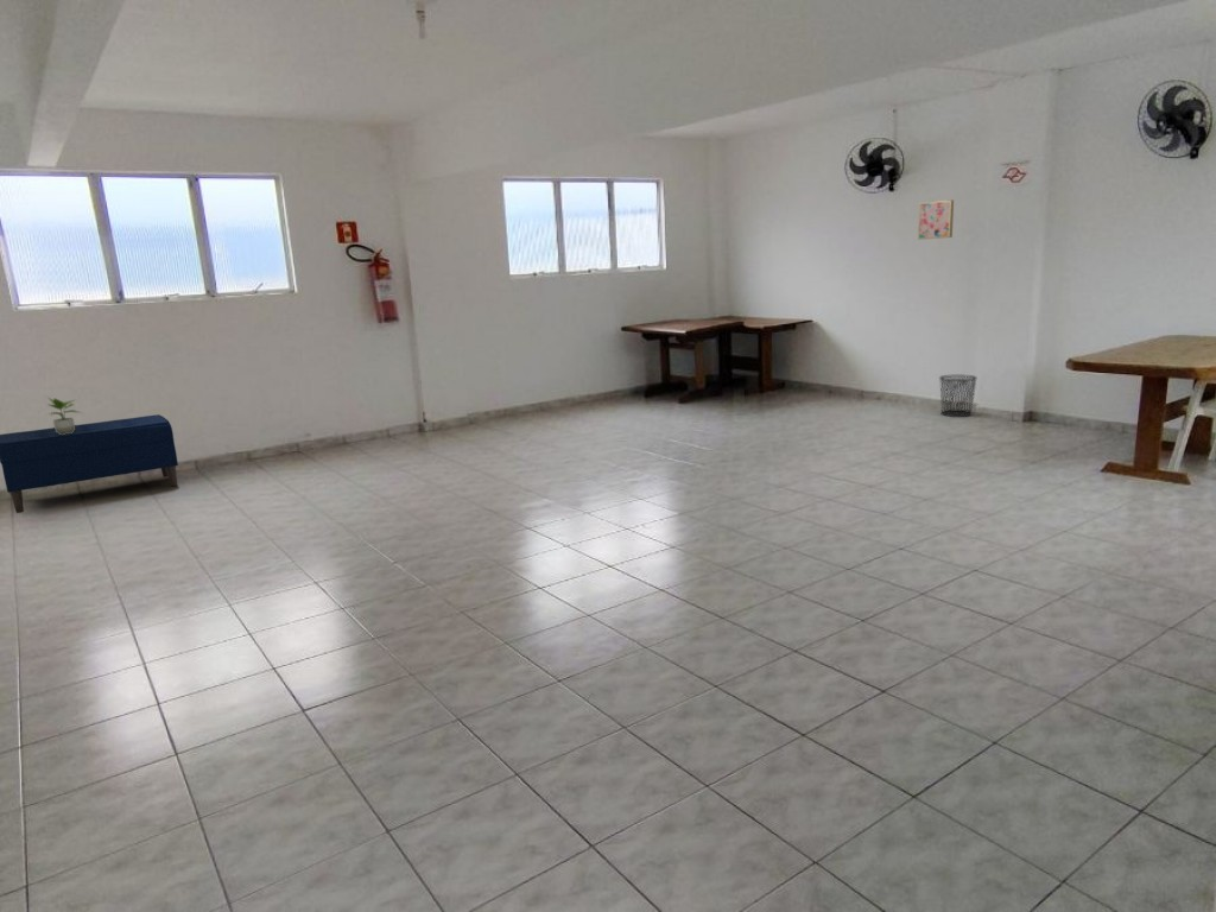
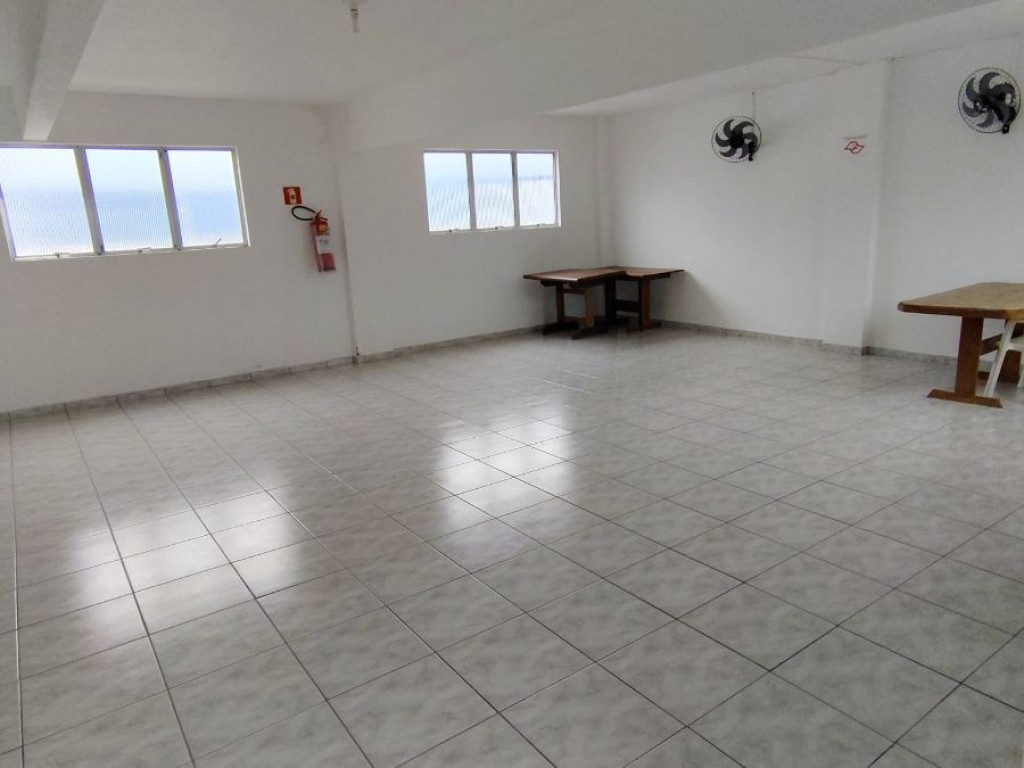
- waste bin [938,374,978,418]
- bench [0,413,179,514]
- potted plant [46,397,83,435]
- wall art [917,198,955,241]
